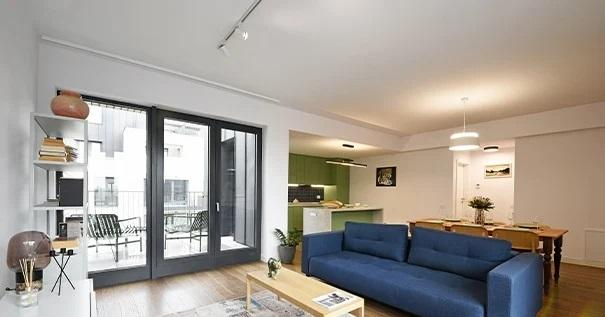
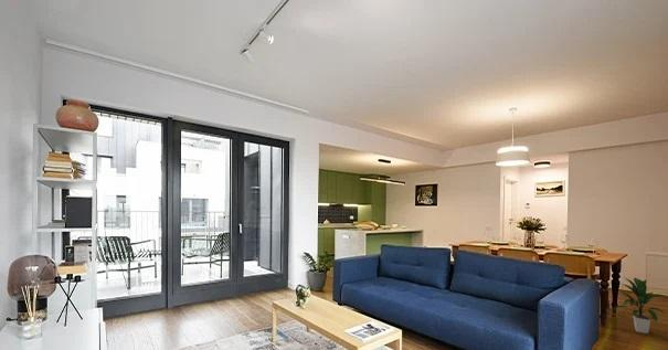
+ indoor plant [611,276,668,335]
